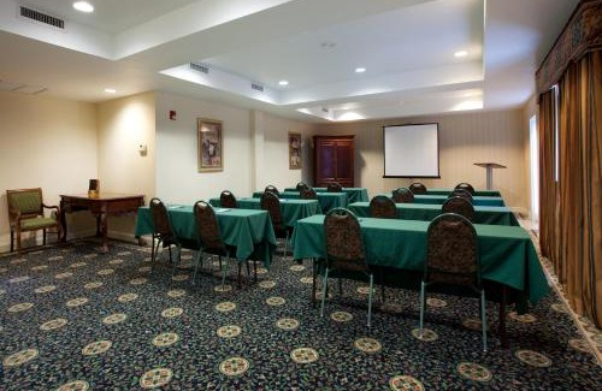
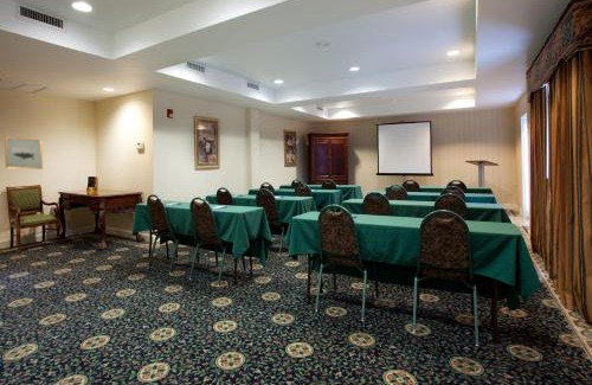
+ wall art [4,136,44,171]
